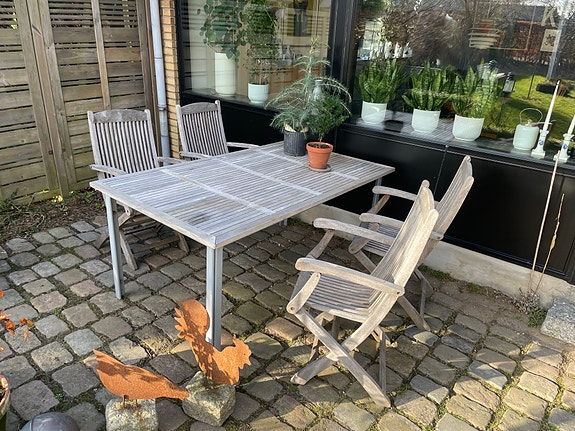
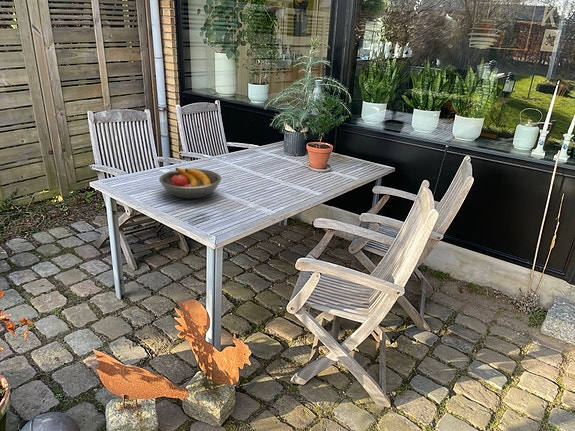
+ fruit bowl [158,167,222,200]
